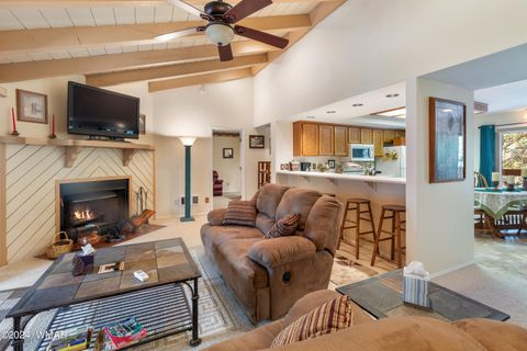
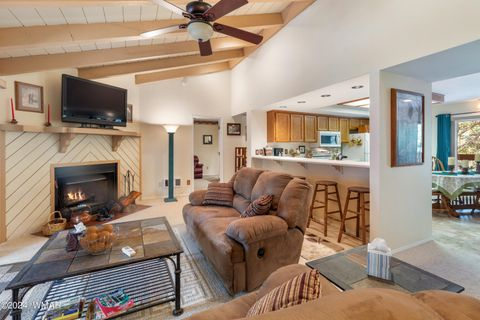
+ fruit basket [77,223,120,256]
